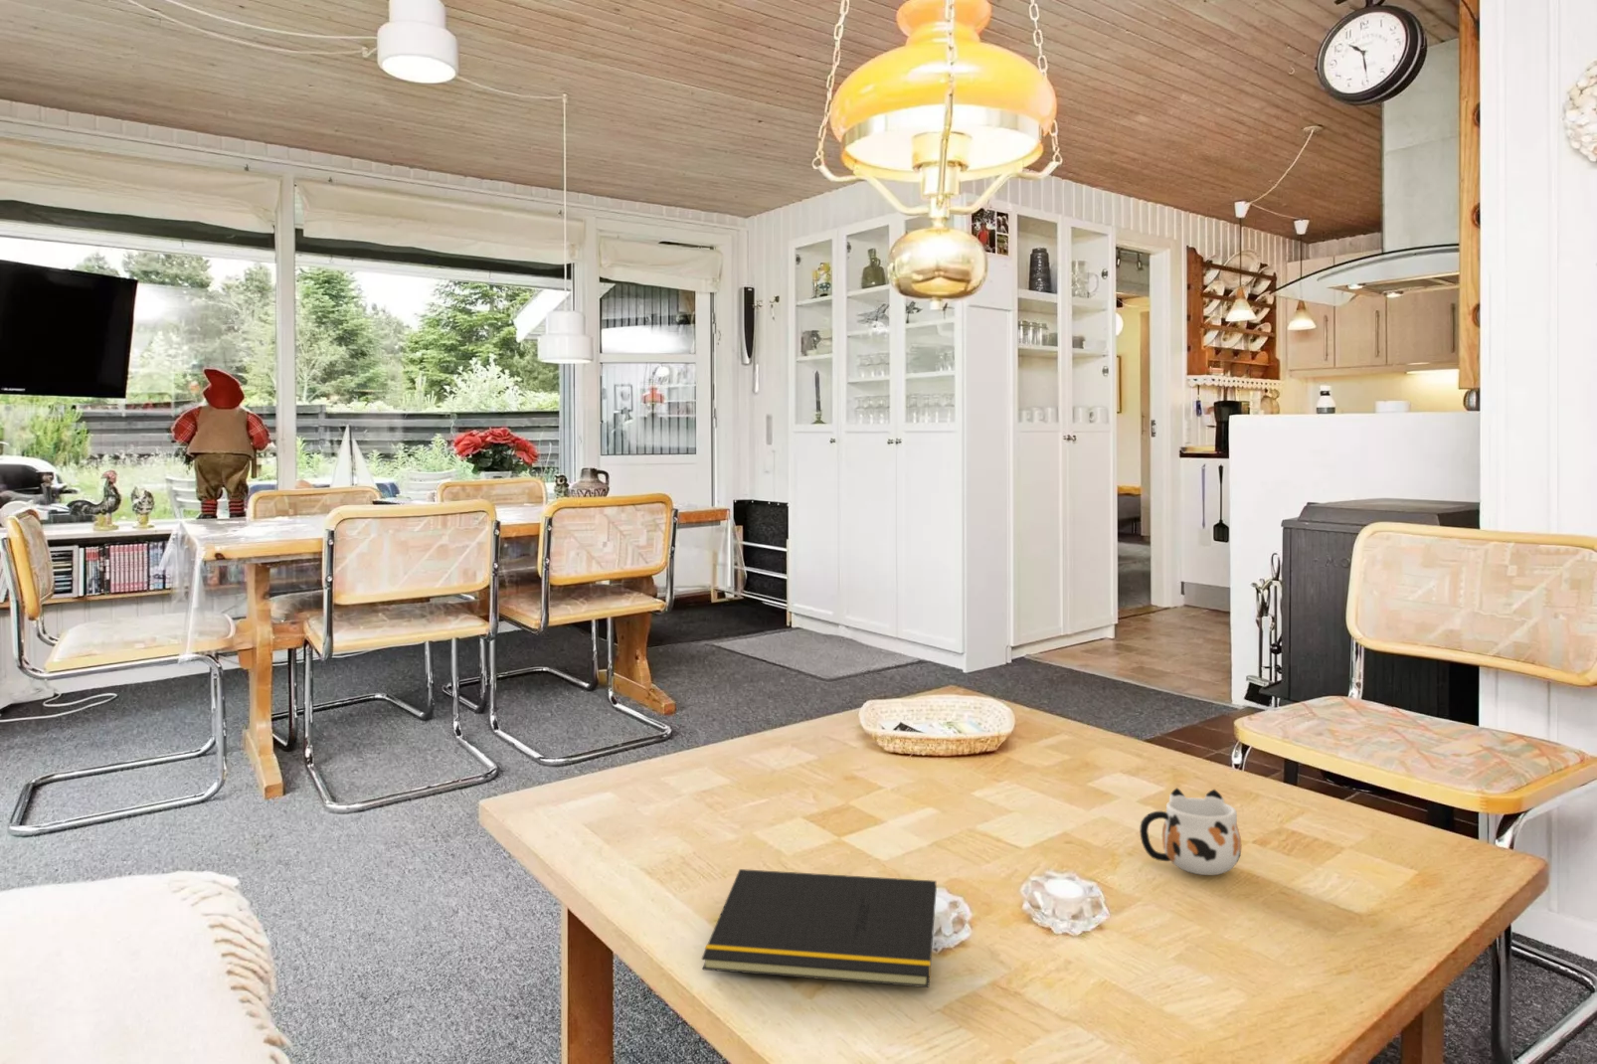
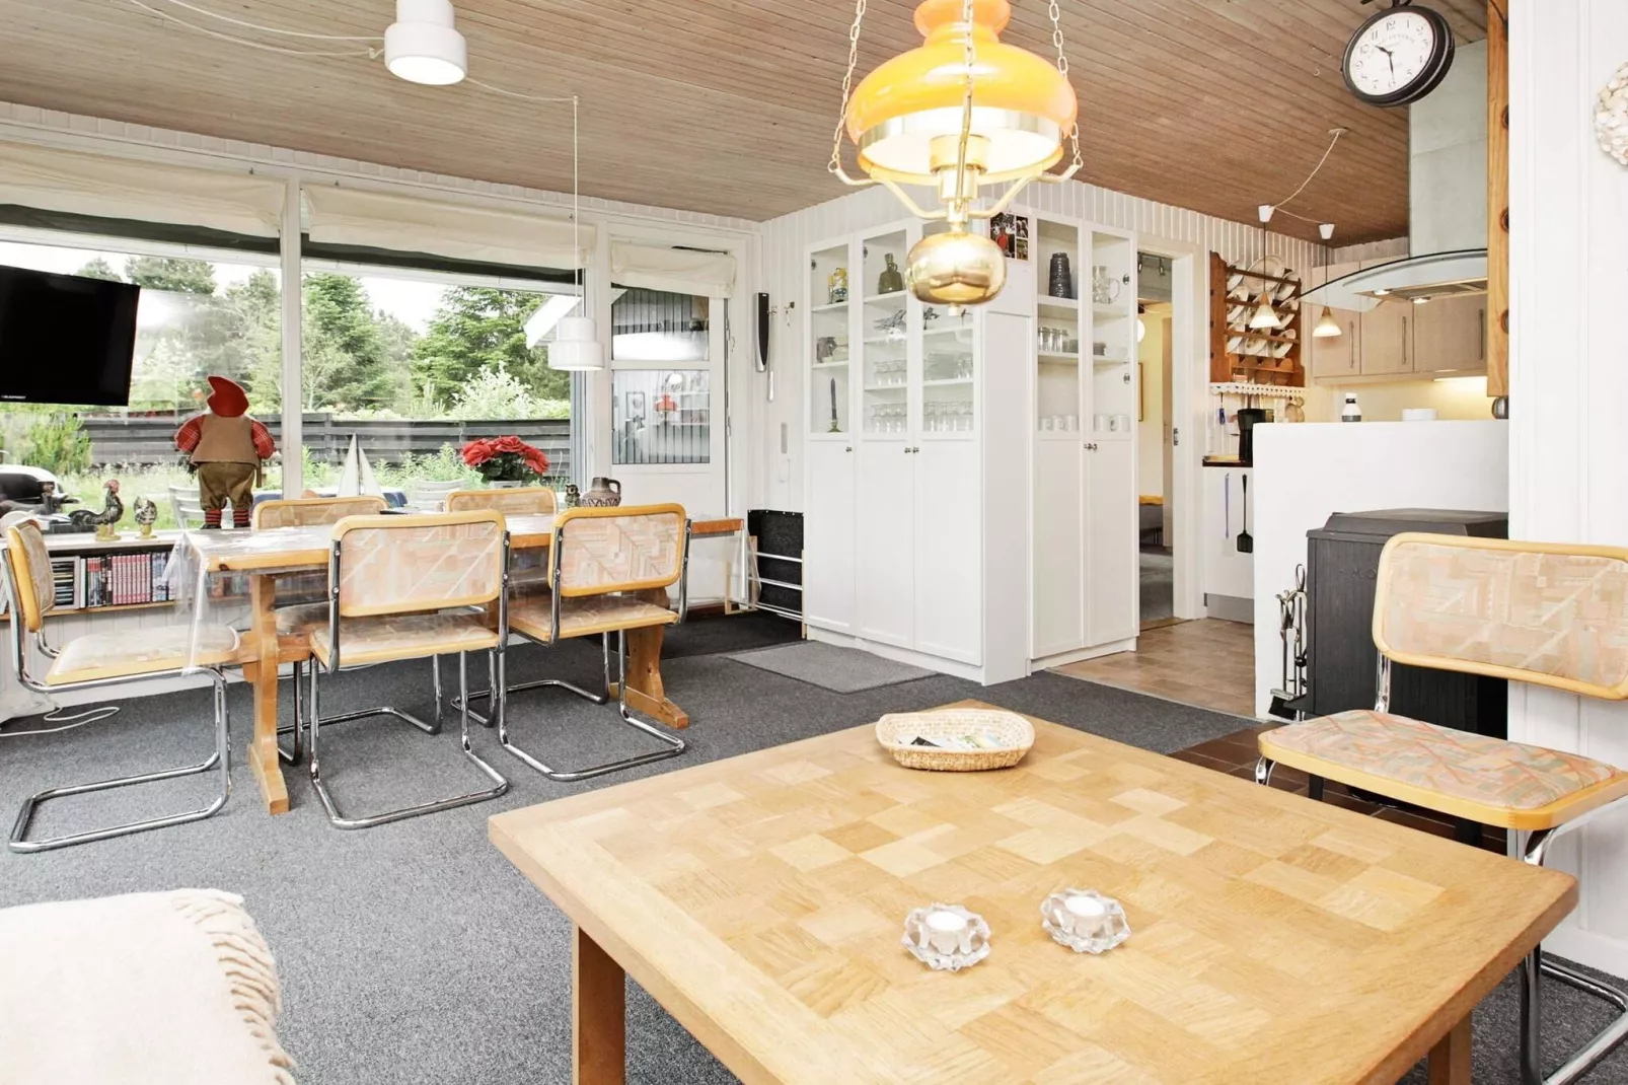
- mug [1139,786,1243,876]
- notepad [701,868,938,988]
